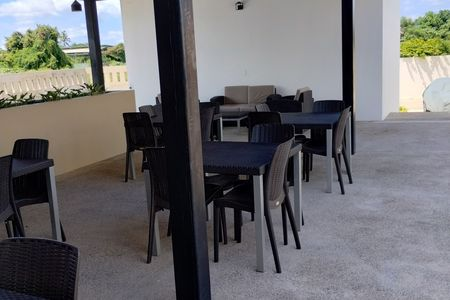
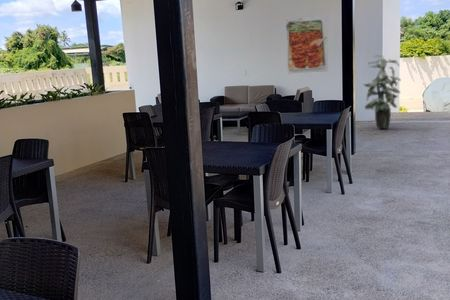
+ indoor plant [362,54,402,129]
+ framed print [285,14,329,75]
